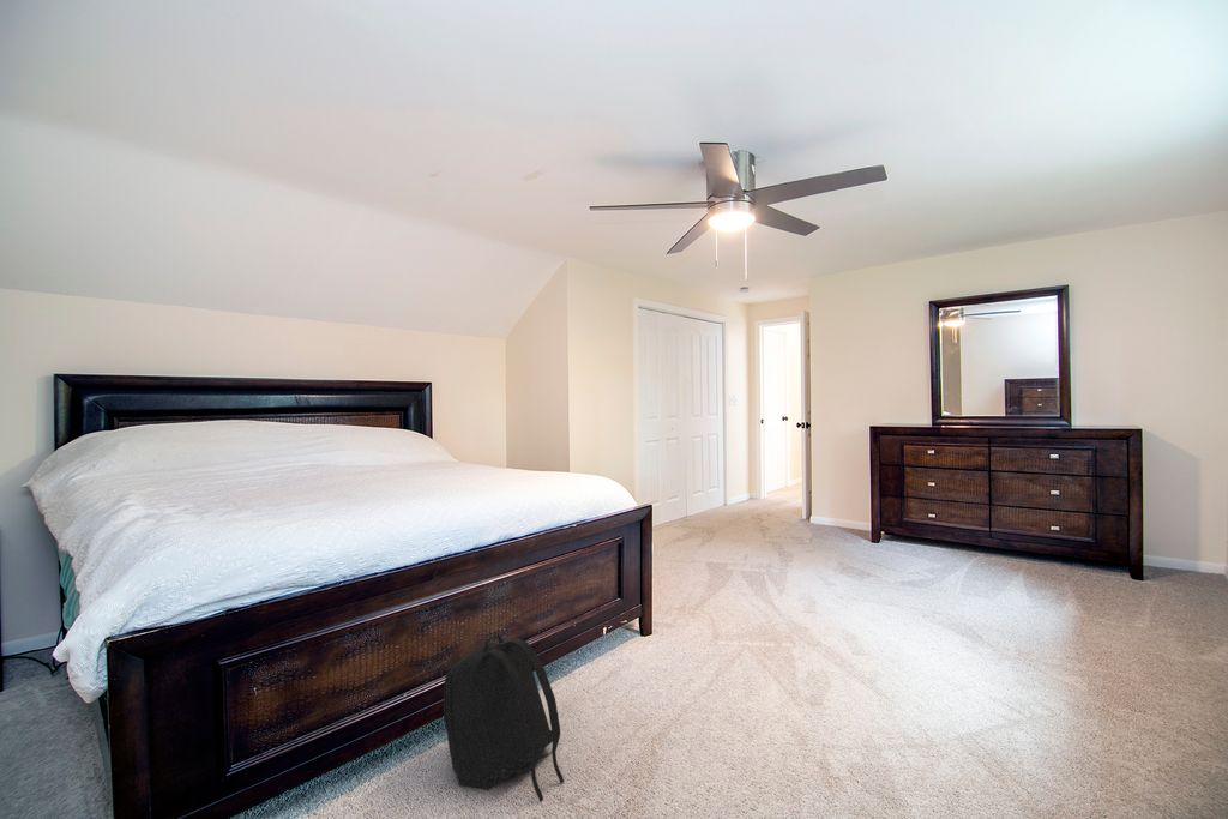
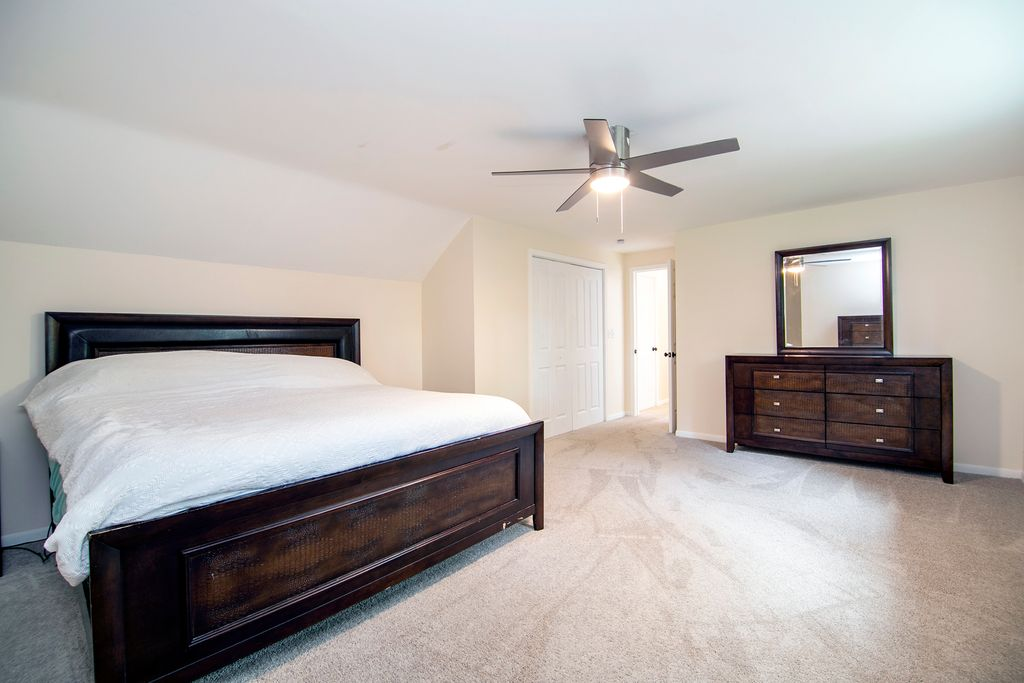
- backpack [443,634,565,803]
